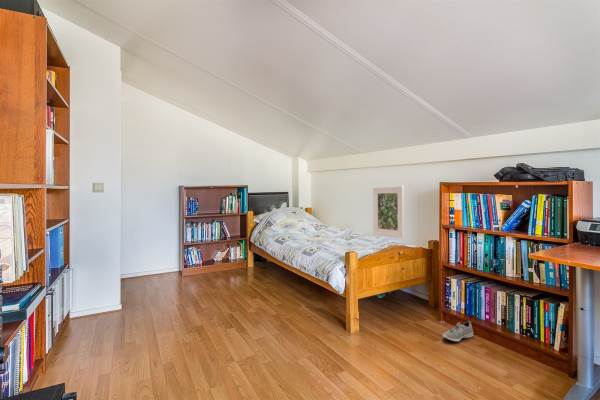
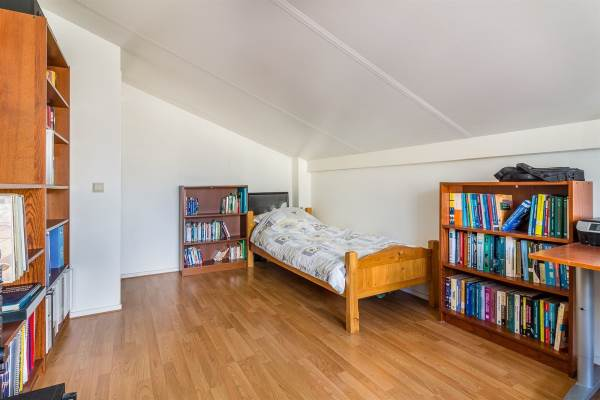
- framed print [372,185,405,239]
- sneaker [442,320,474,343]
